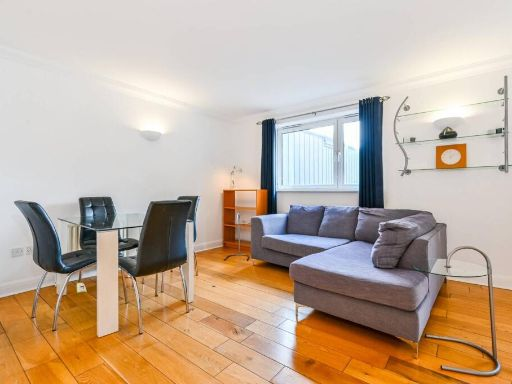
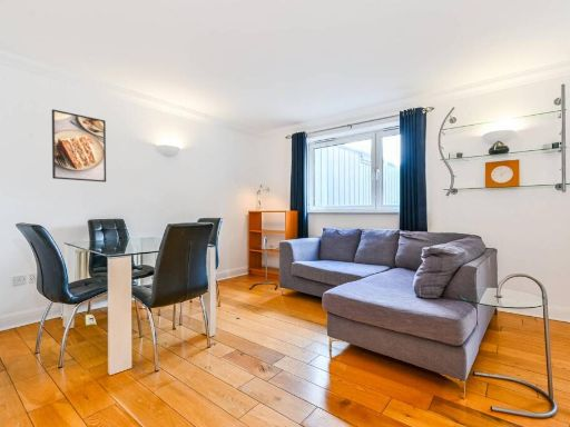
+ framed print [51,108,107,183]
